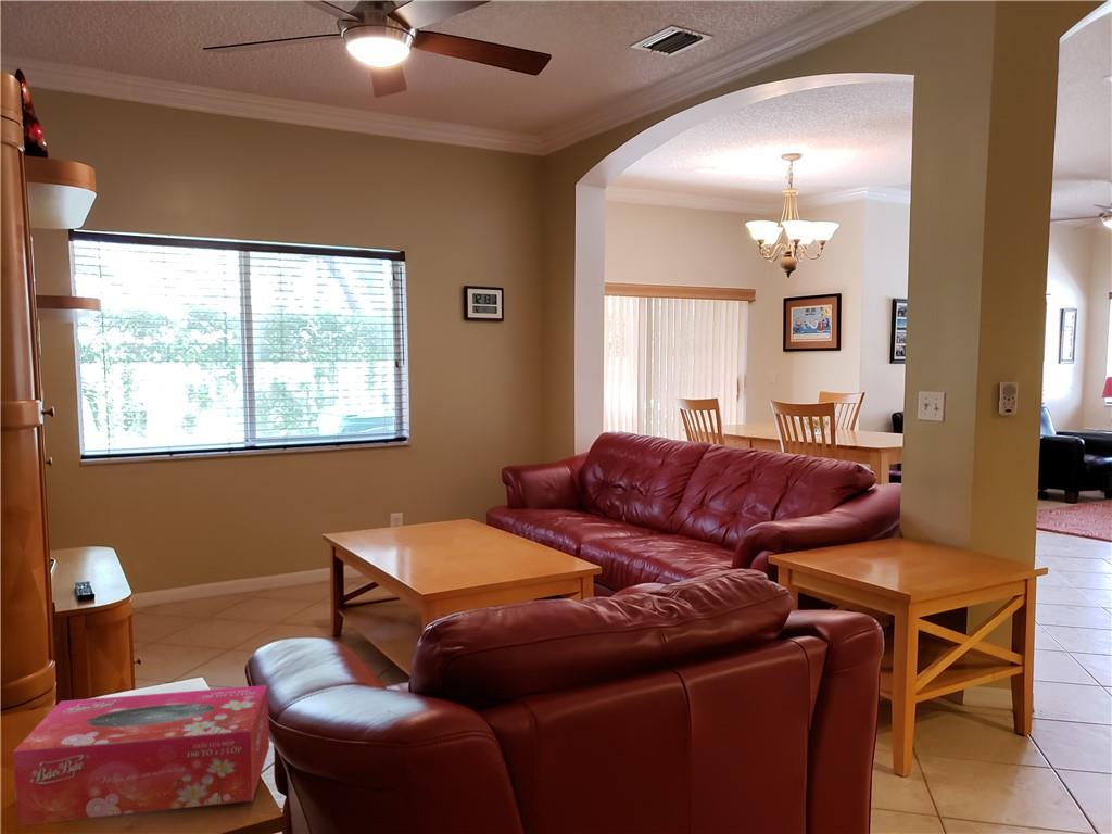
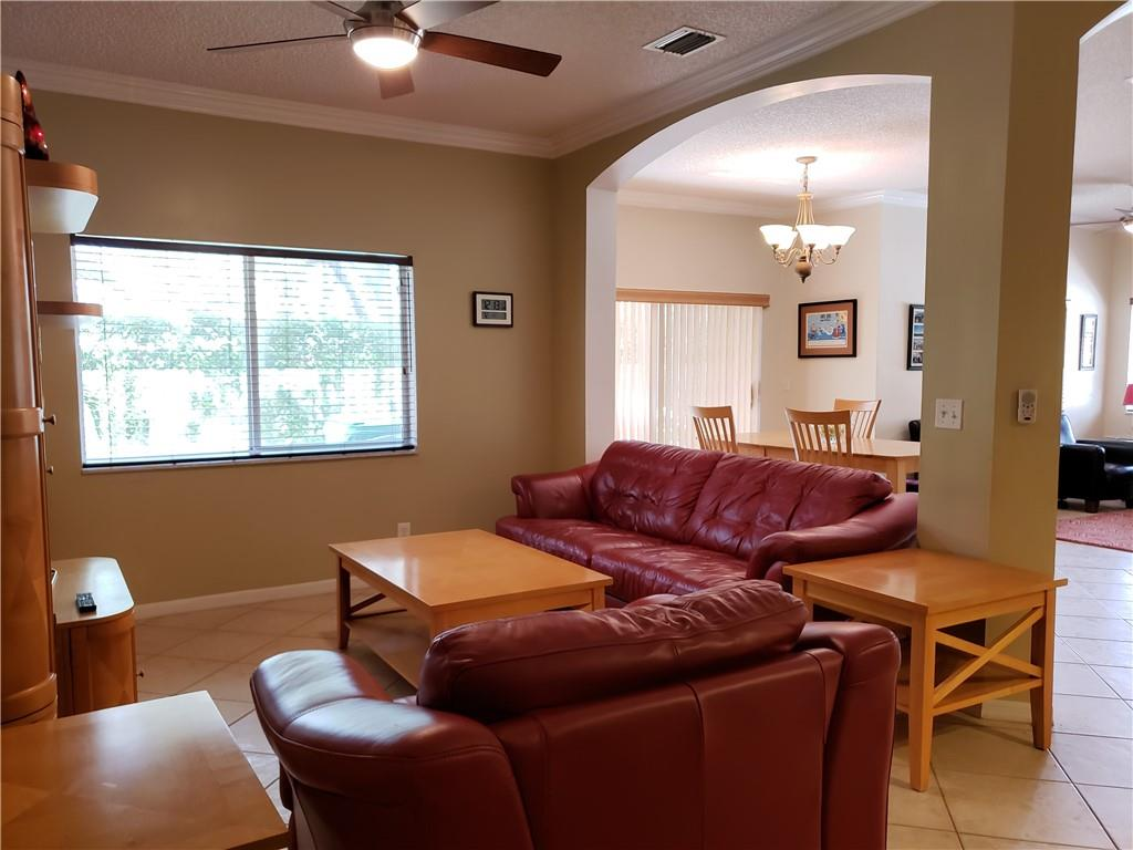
- tissue box [12,684,270,826]
